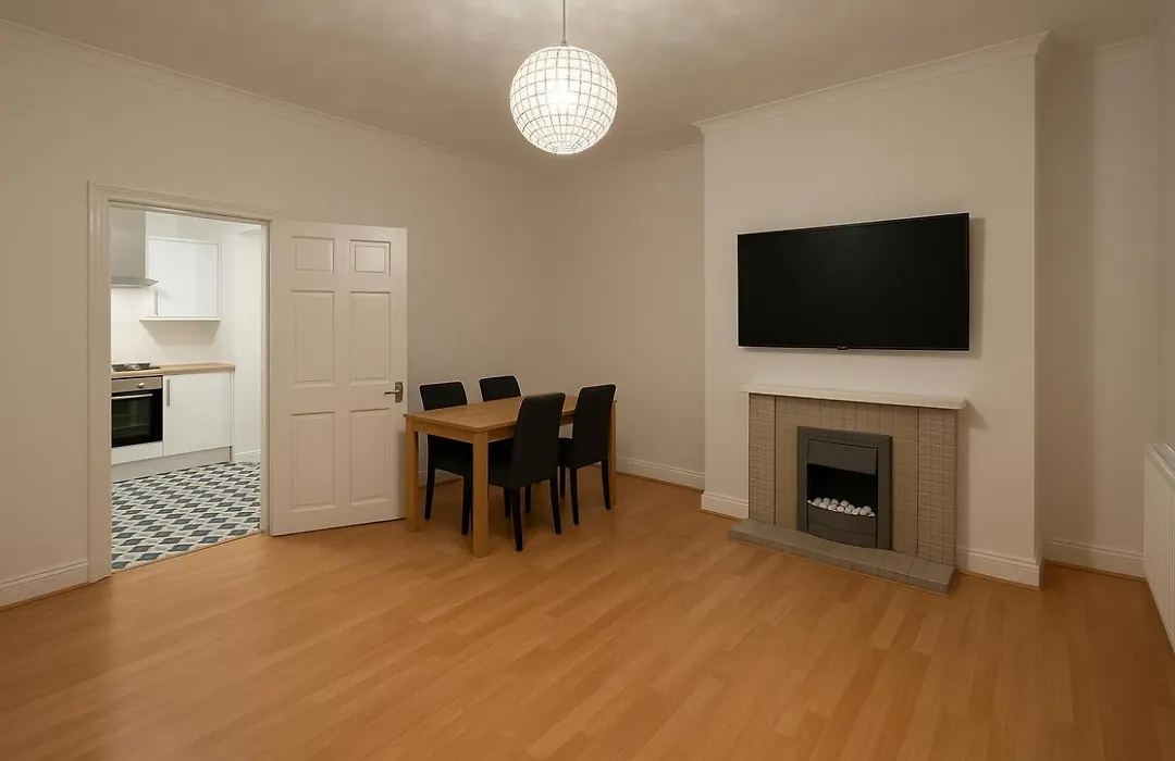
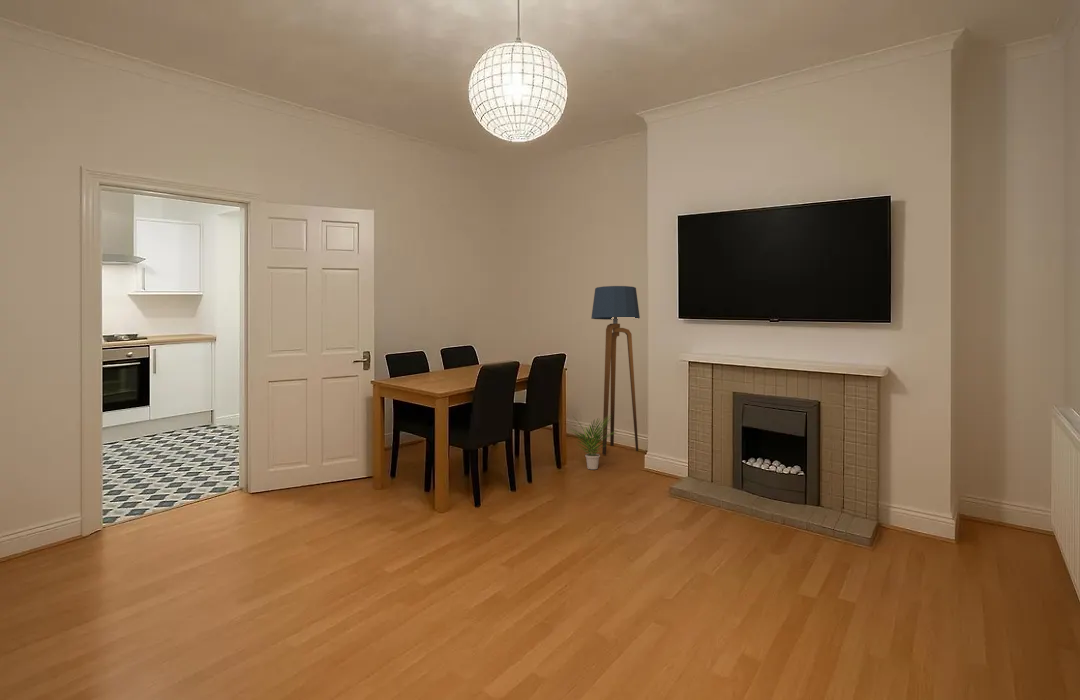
+ floor lamp [590,285,641,455]
+ potted plant [570,414,617,470]
